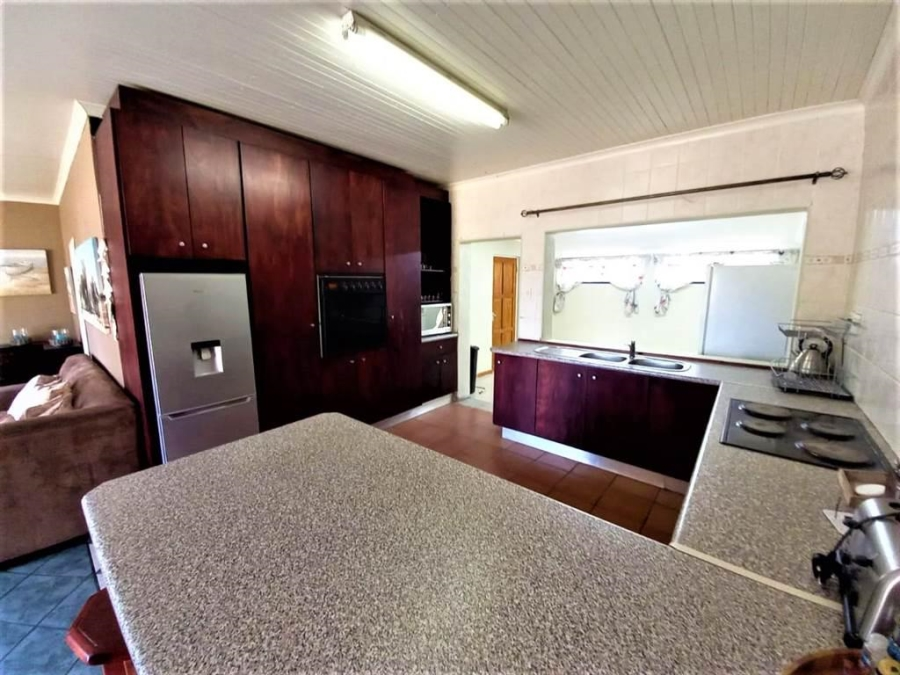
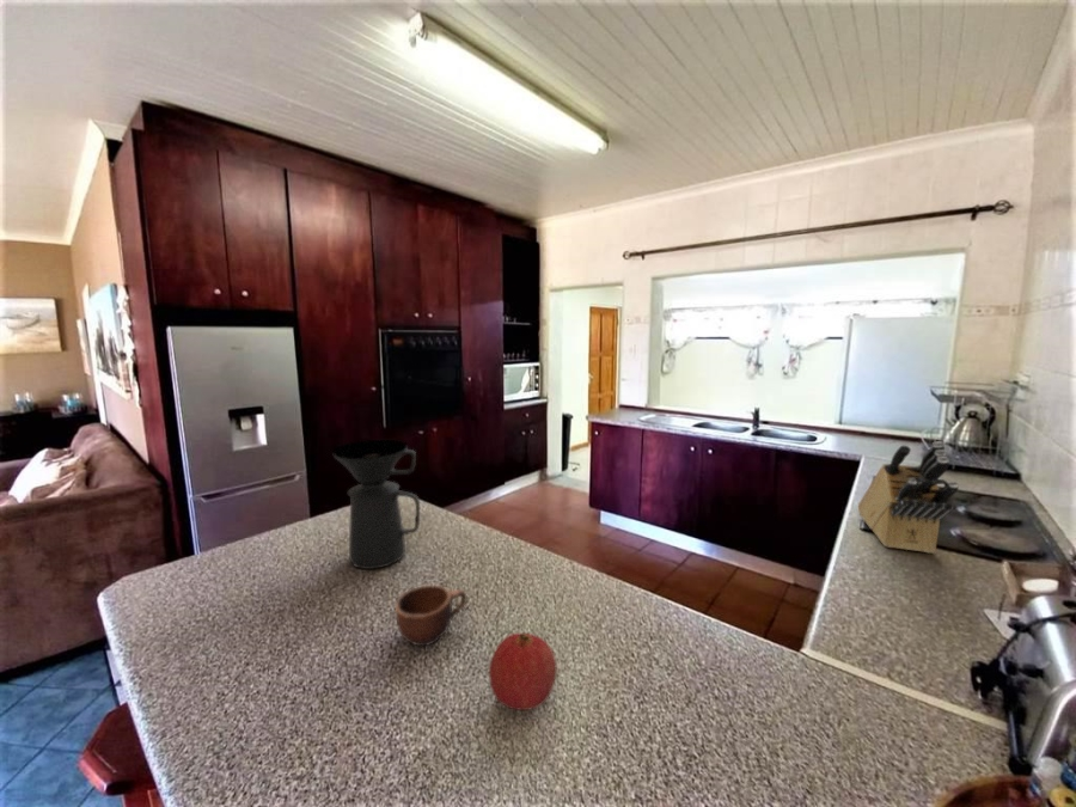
+ knife block [857,440,960,555]
+ coffee maker [331,439,421,570]
+ mug [395,585,467,647]
+ fruit [488,631,557,711]
